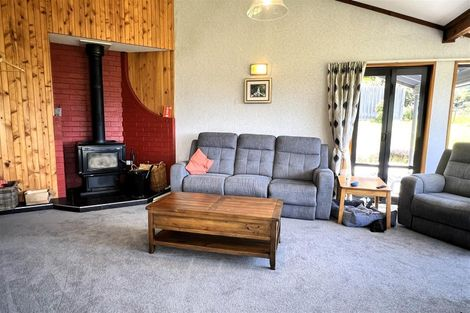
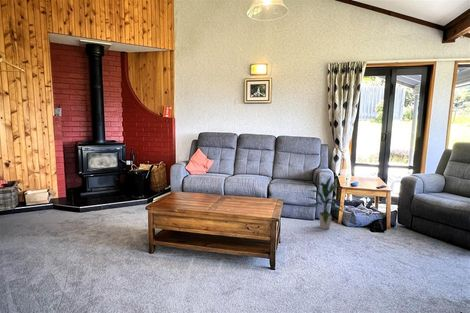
+ indoor plant [305,176,345,230]
